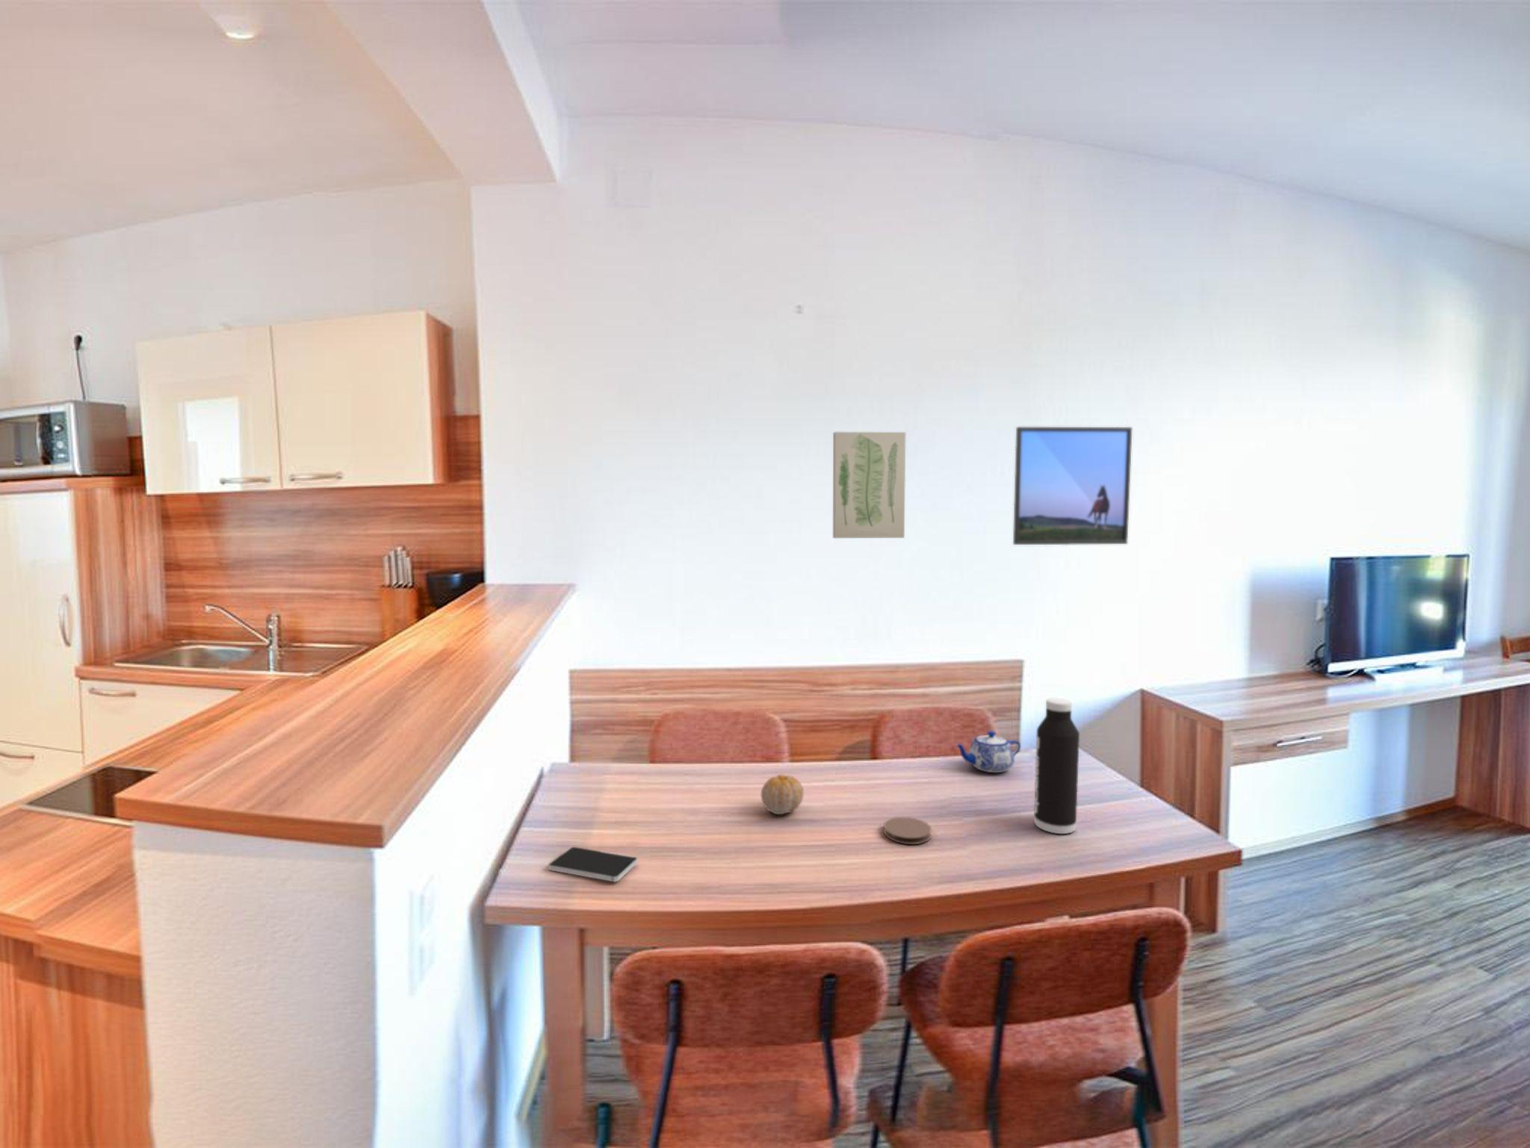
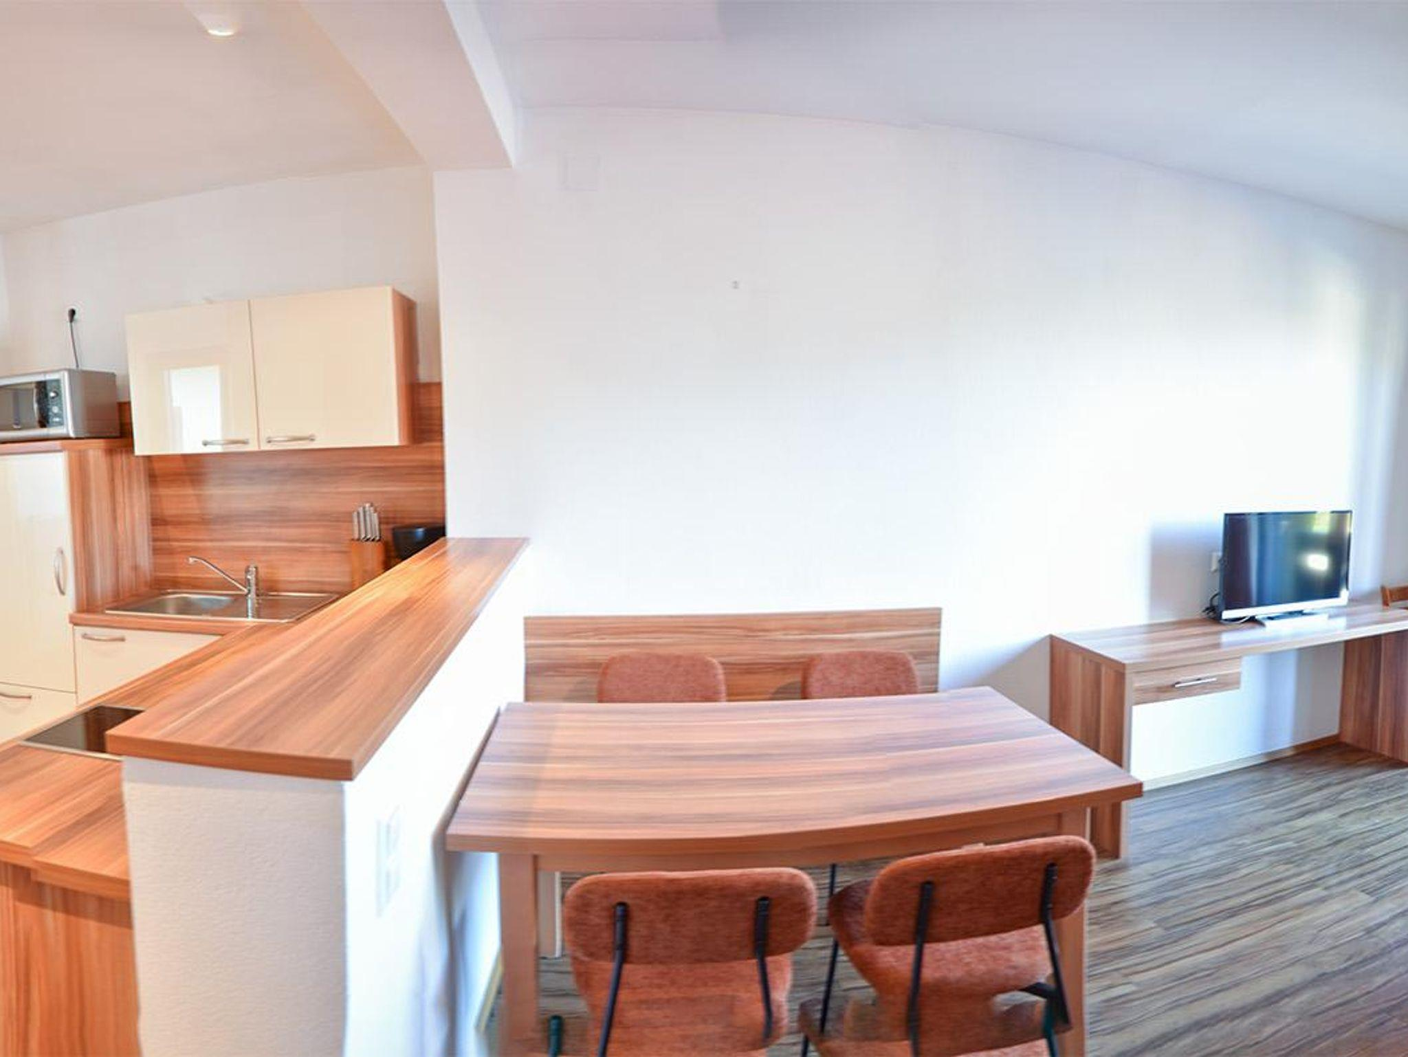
- coaster [883,816,933,845]
- teapot [954,730,1021,773]
- smartphone [548,847,638,883]
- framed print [1012,426,1133,545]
- fruit [760,773,804,815]
- wall art [833,432,906,539]
- water bottle [1033,697,1080,834]
